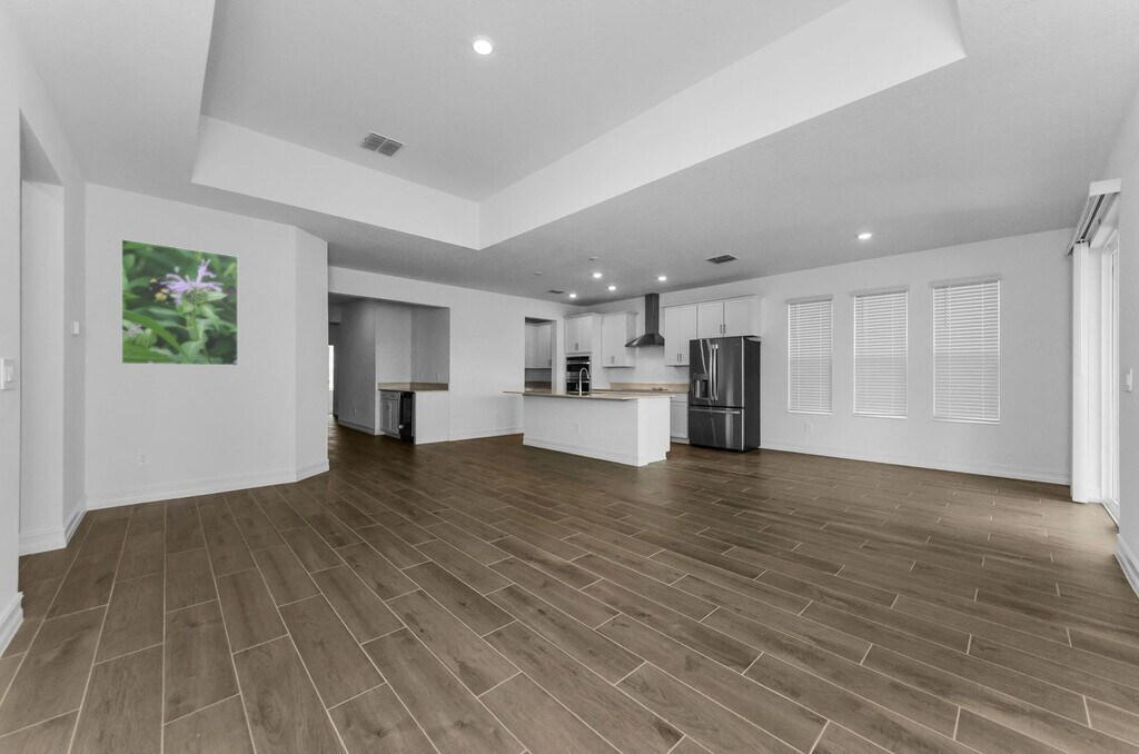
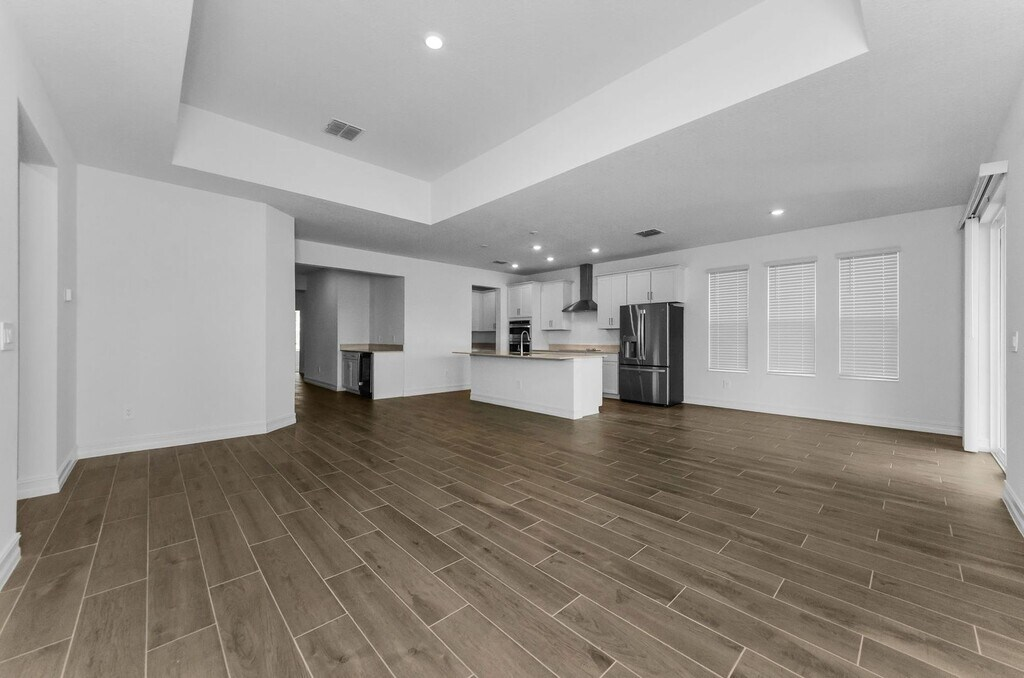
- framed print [120,238,239,367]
